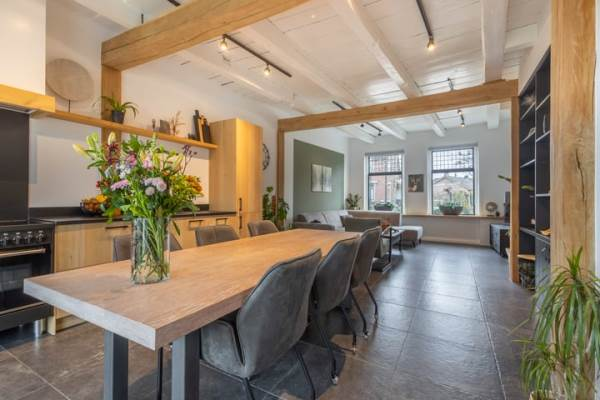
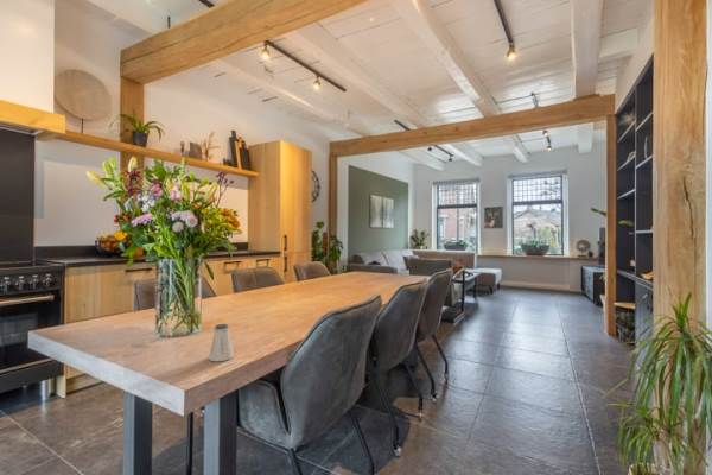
+ saltshaker [208,323,235,362]
